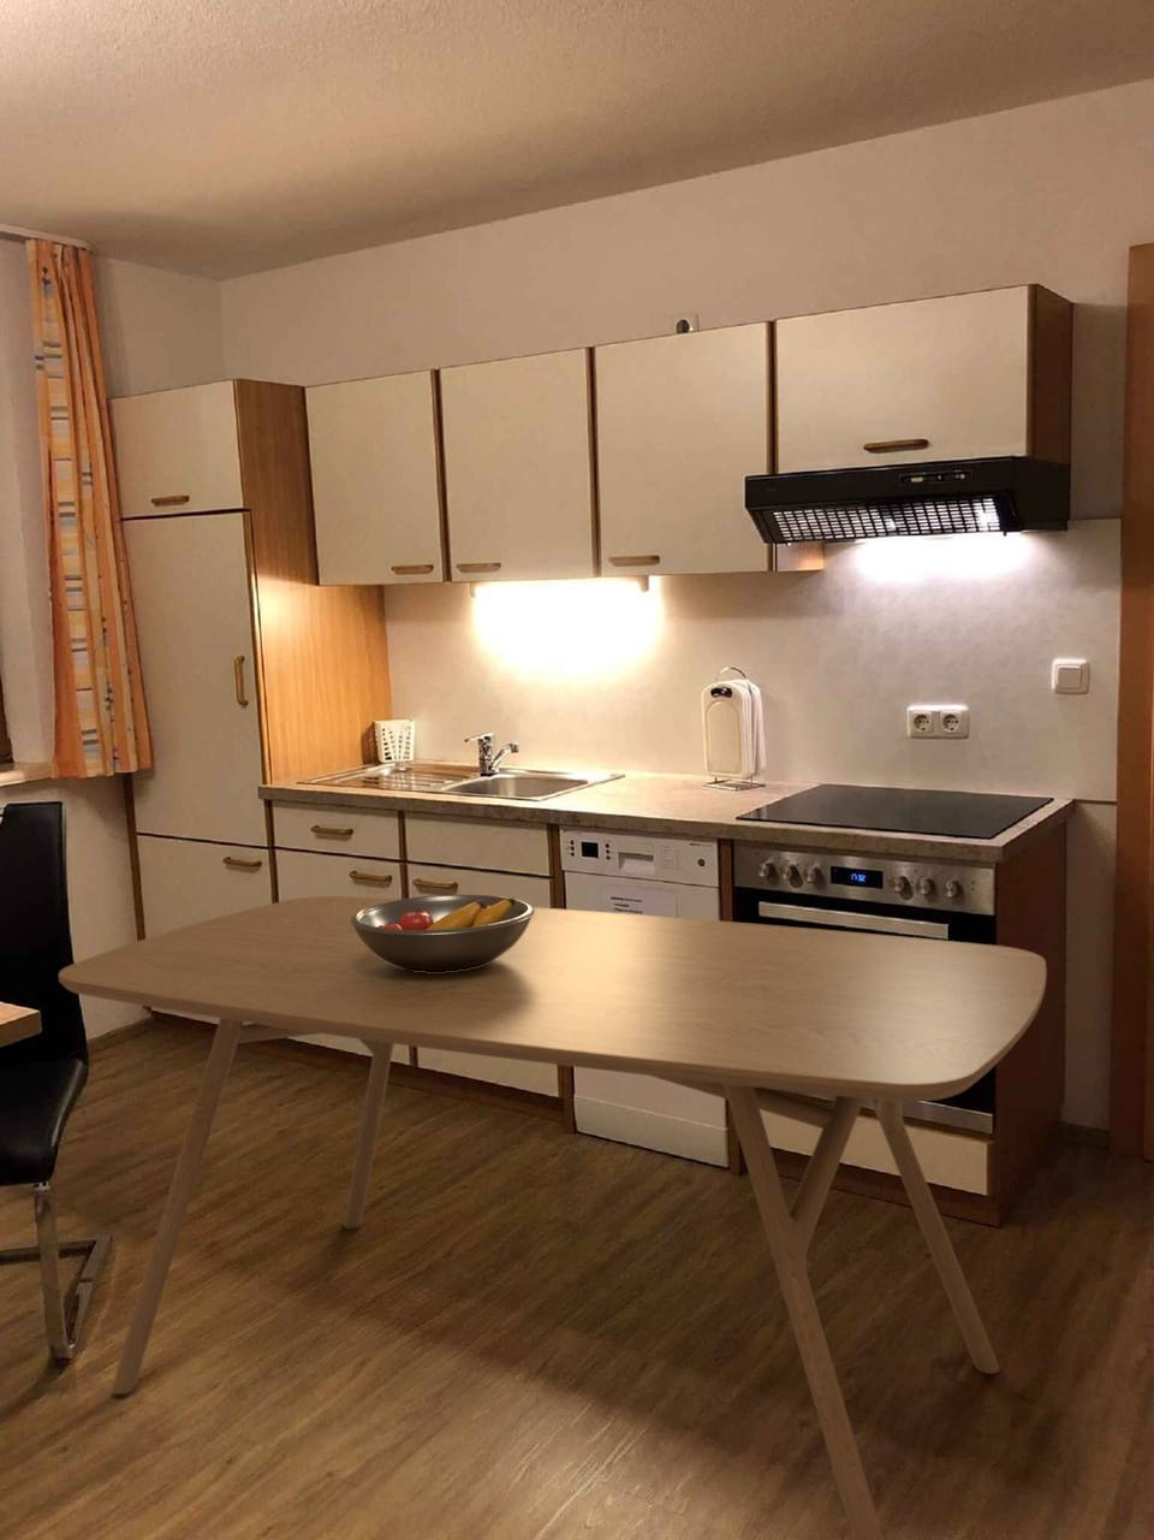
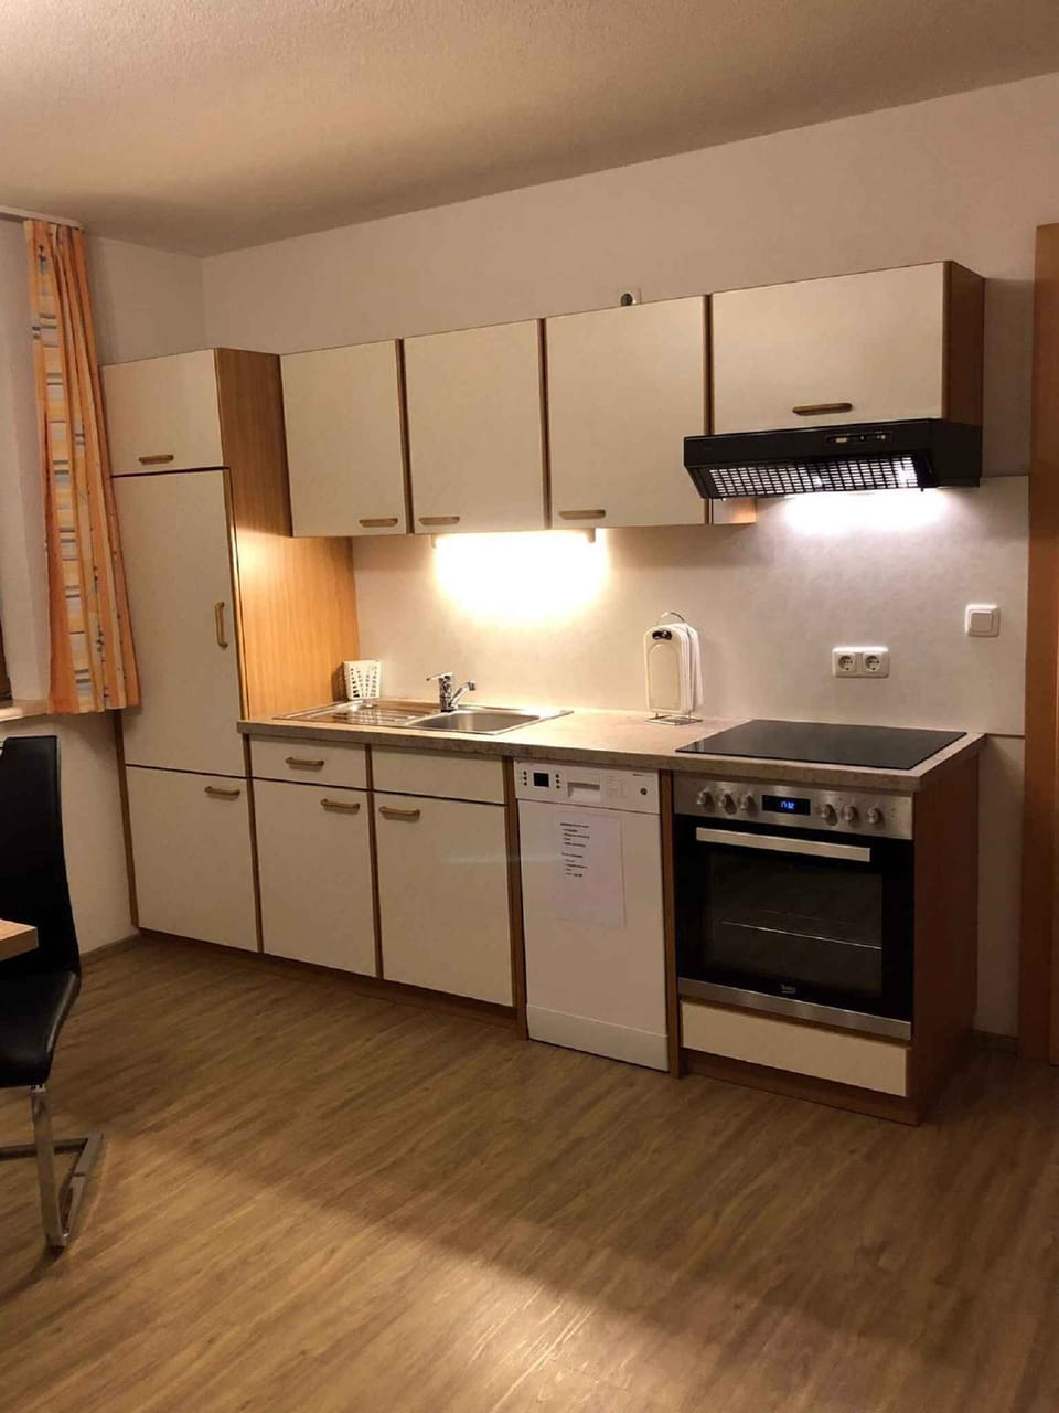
- fruit bowl [350,894,535,973]
- dining table [58,895,1049,1540]
